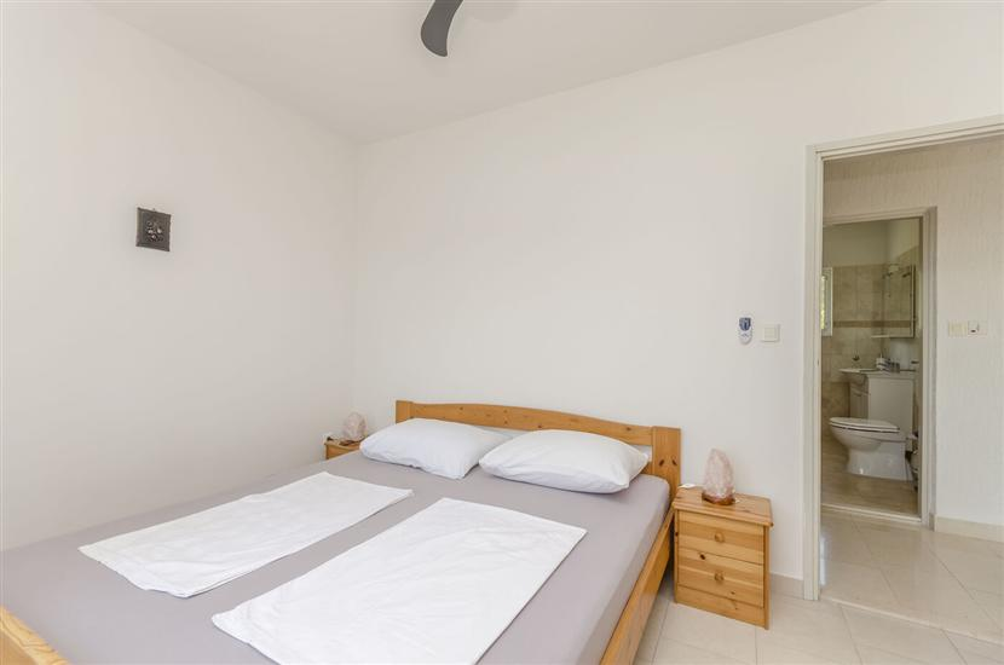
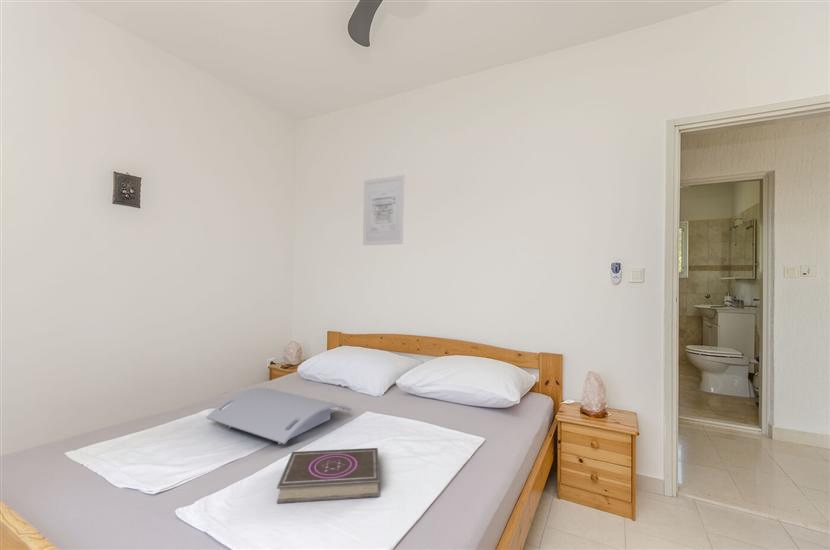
+ serving tray [205,387,352,445]
+ book [276,447,380,504]
+ wall art [362,174,406,246]
